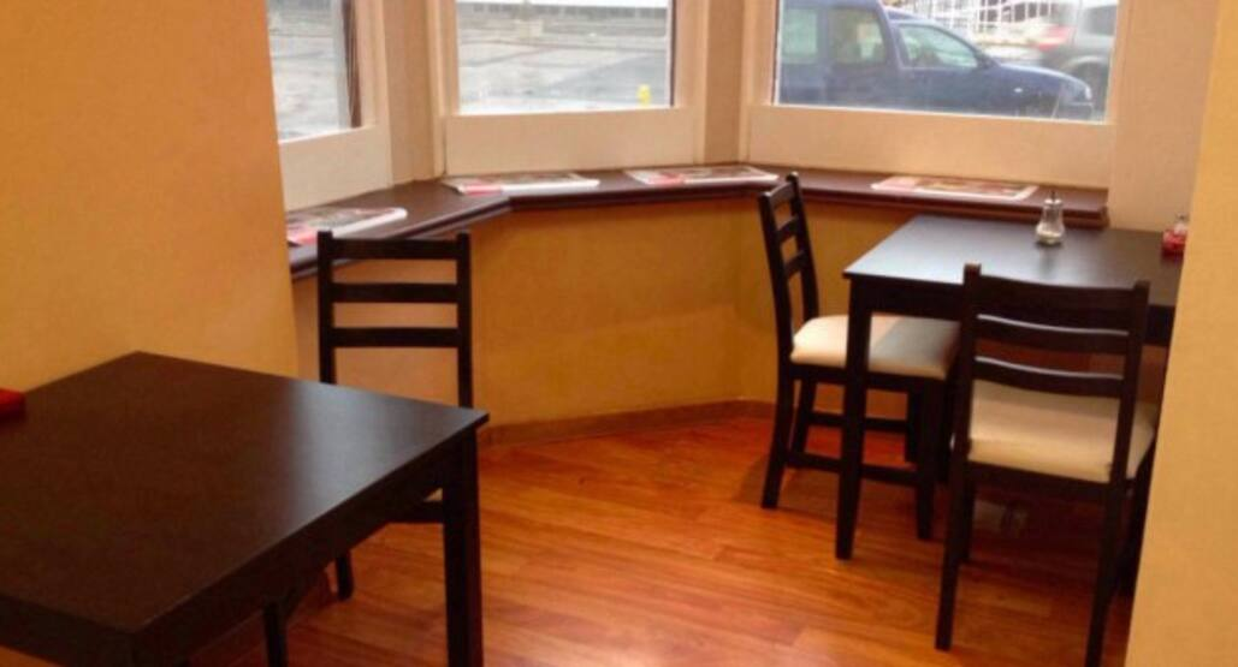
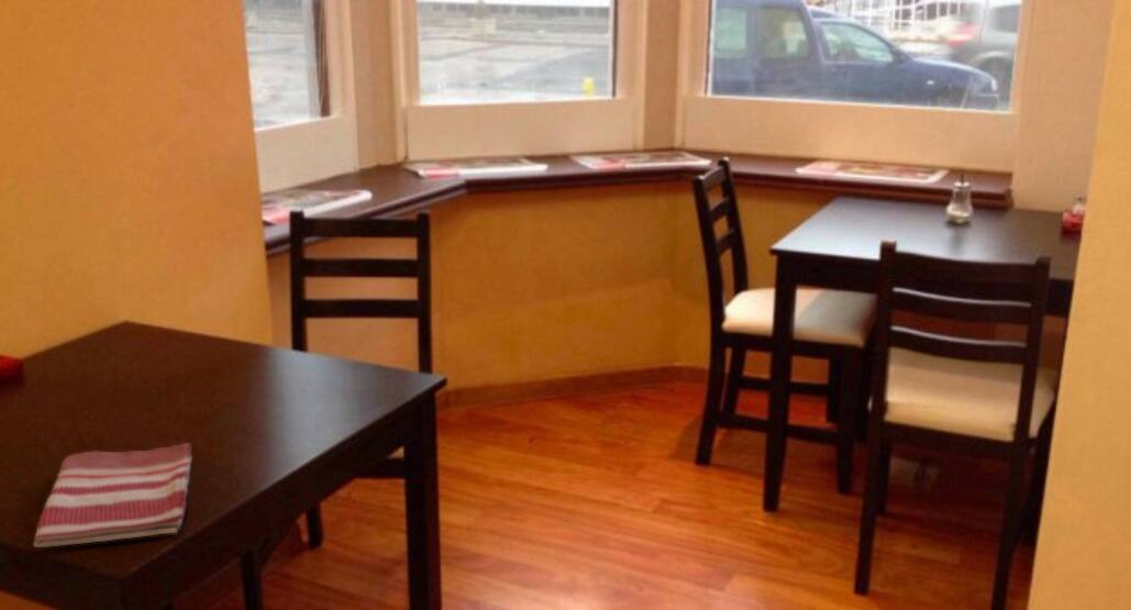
+ dish towel [32,442,193,548]
